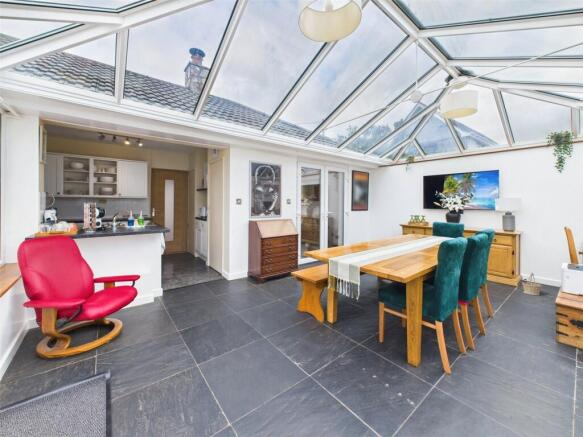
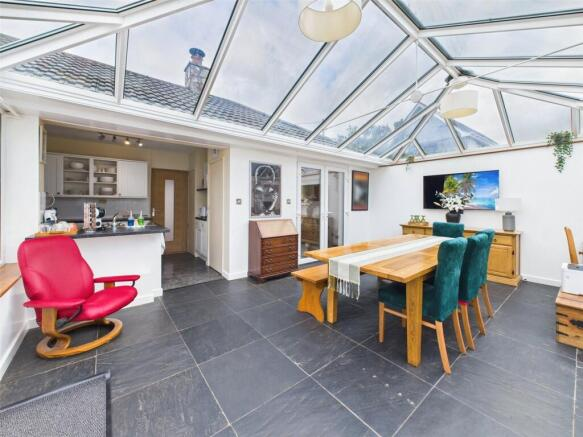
- basket [521,272,543,296]
